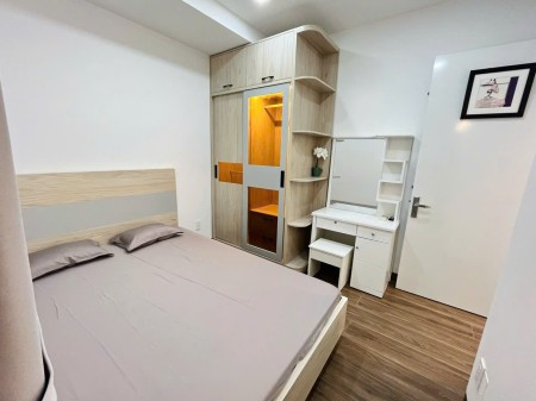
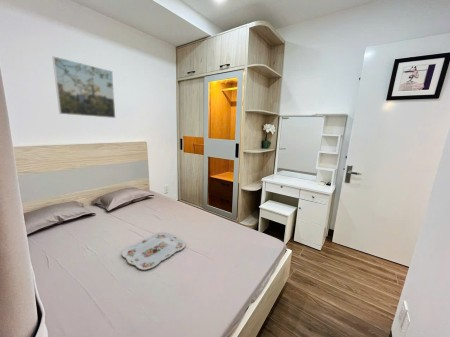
+ serving tray [121,231,187,271]
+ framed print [52,55,116,119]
